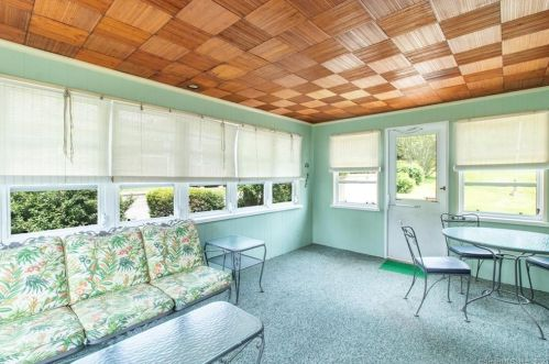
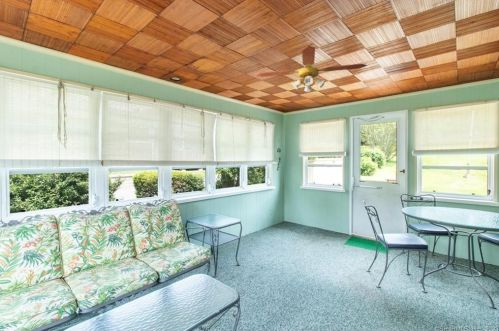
+ ceiling fan [255,44,368,93]
